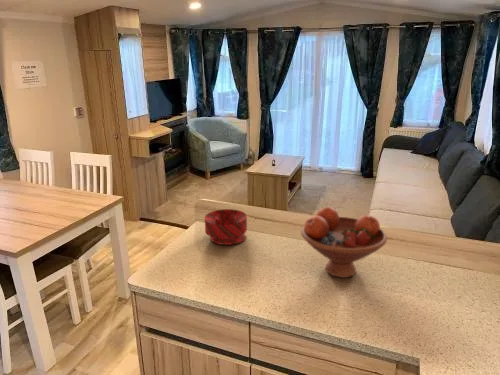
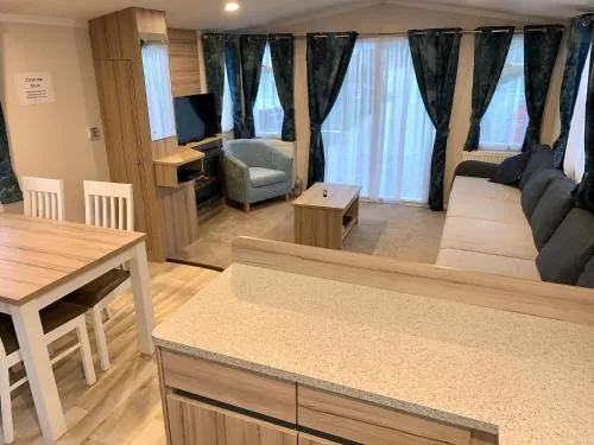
- bowl [204,208,248,246]
- fruit bowl [300,206,388,279]
